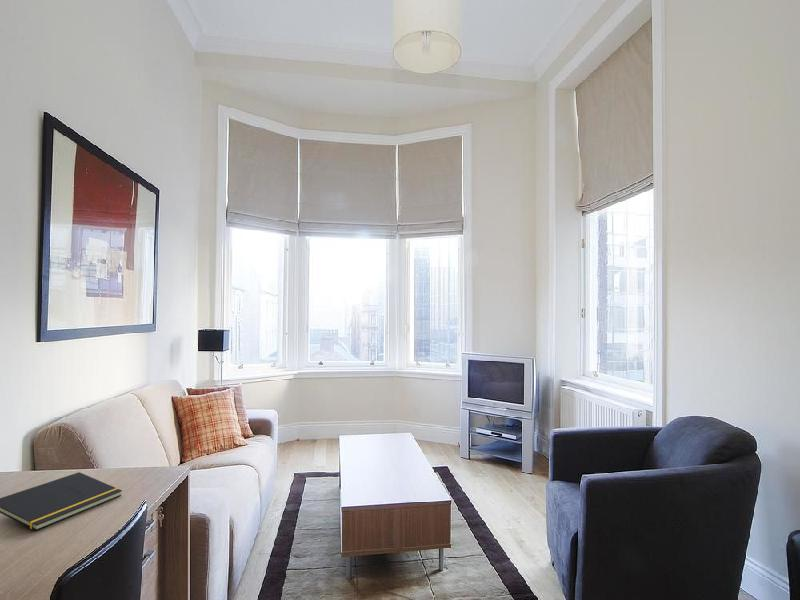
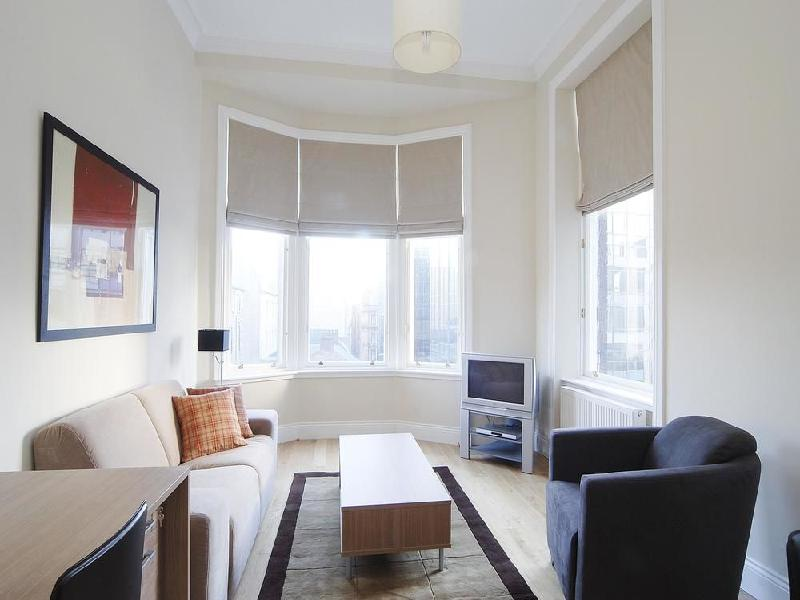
- notepad [0,471,123,532]
